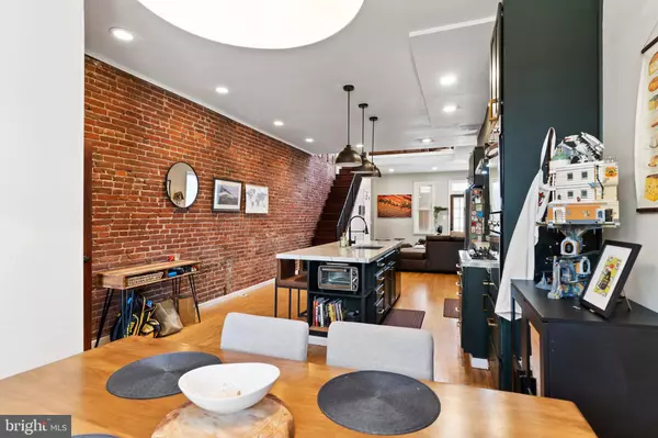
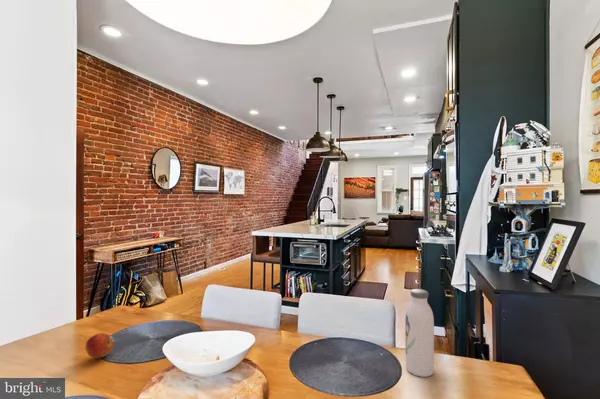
+ water bottle [405,288,435,378]
+ fruit [84,332,115,359]
